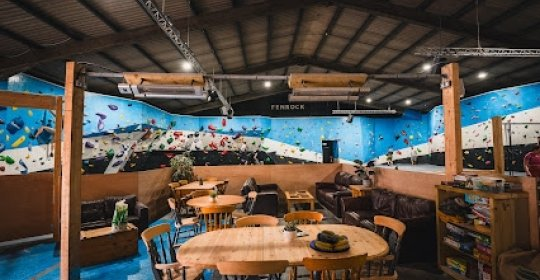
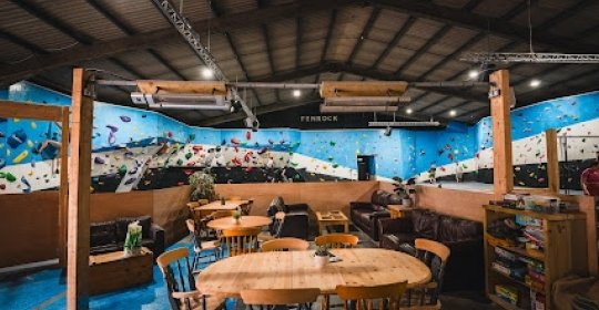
- fruit bowl [309,229,351,253]
